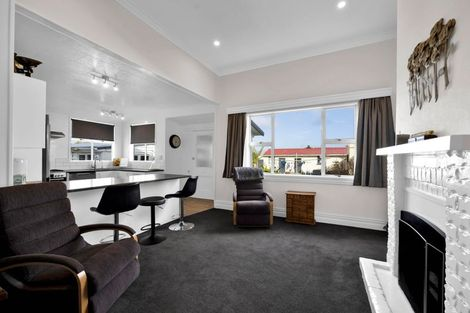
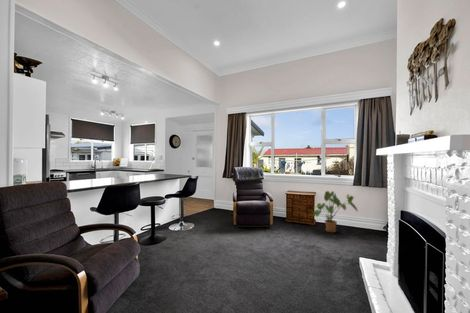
+ house plant [312,190,359,233]
